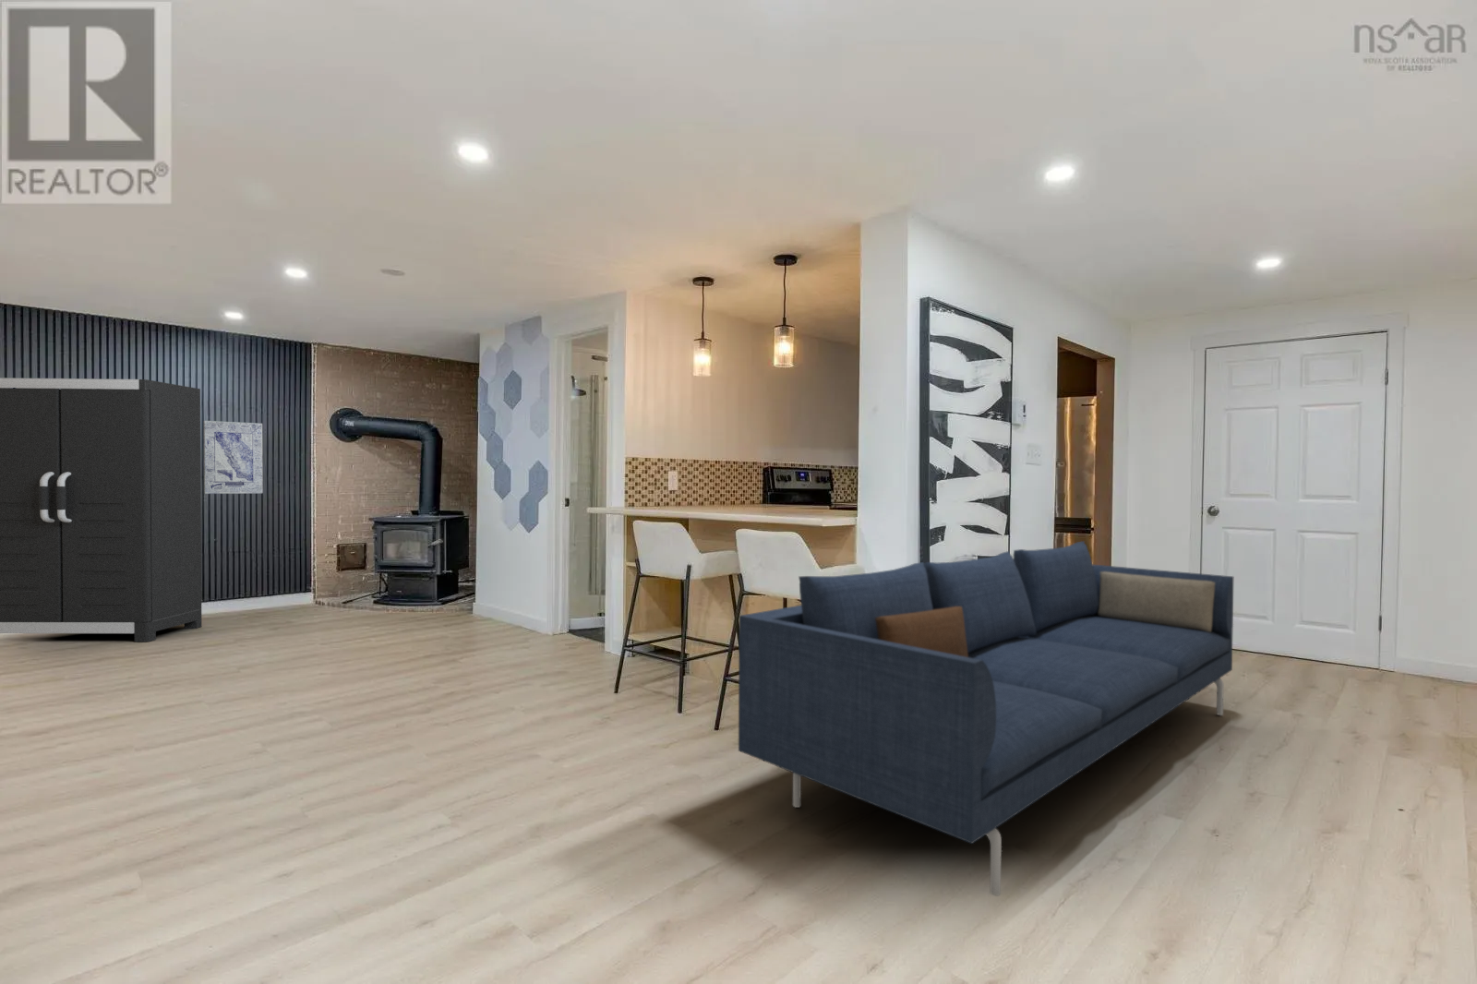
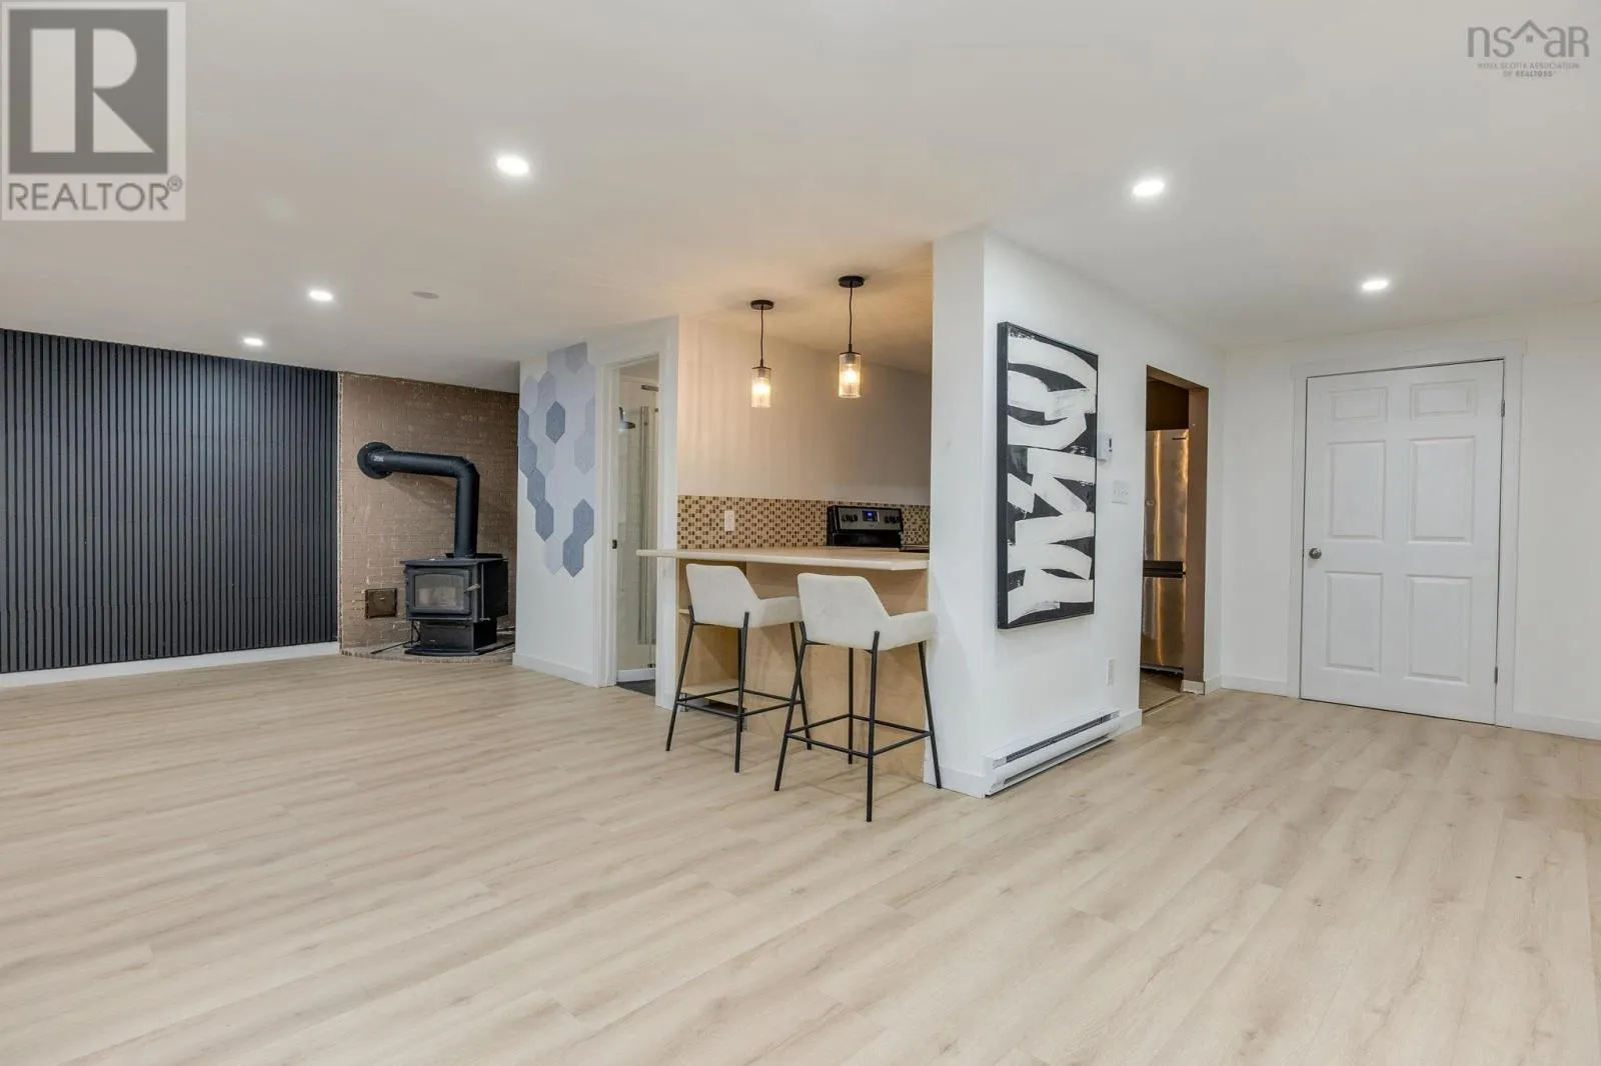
- wall art [203,420,264,495]
- sofa [738,540,1234,896]
- storage cabinet [0,378,202,642]
